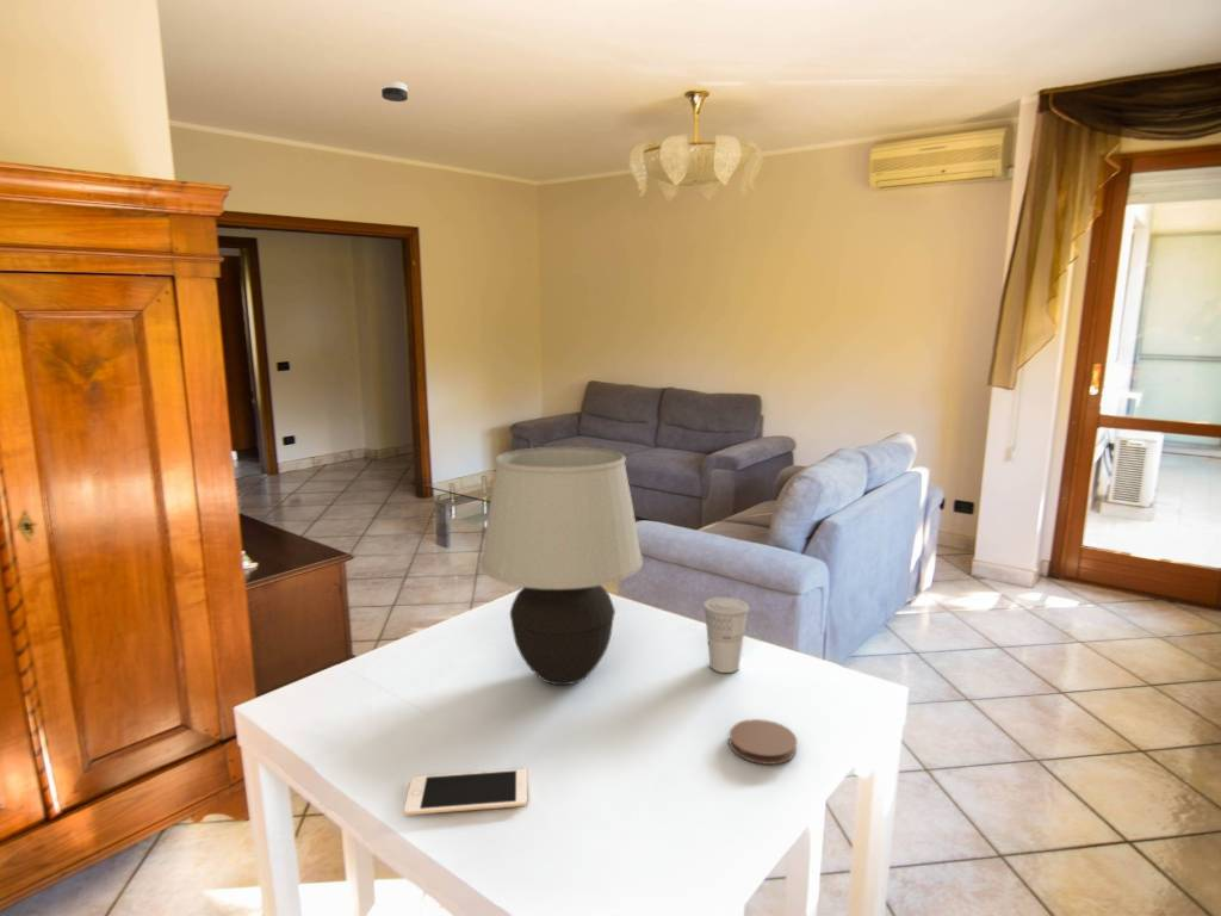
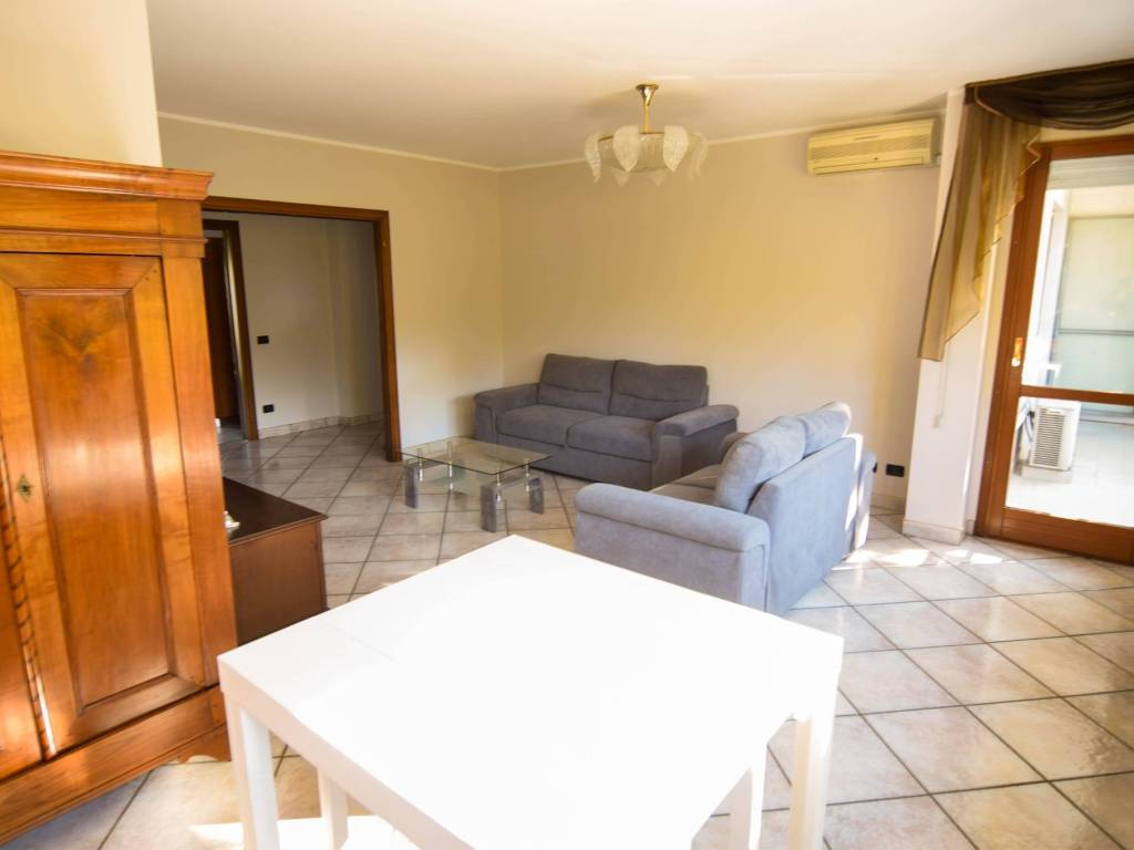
- cup [701,596,751,674]
- coaster [729,718,798,766]
- cell phone [403,768,528,817]
- smoke detector [380,80,409,103]
- table lamp [479,446,644,686]
